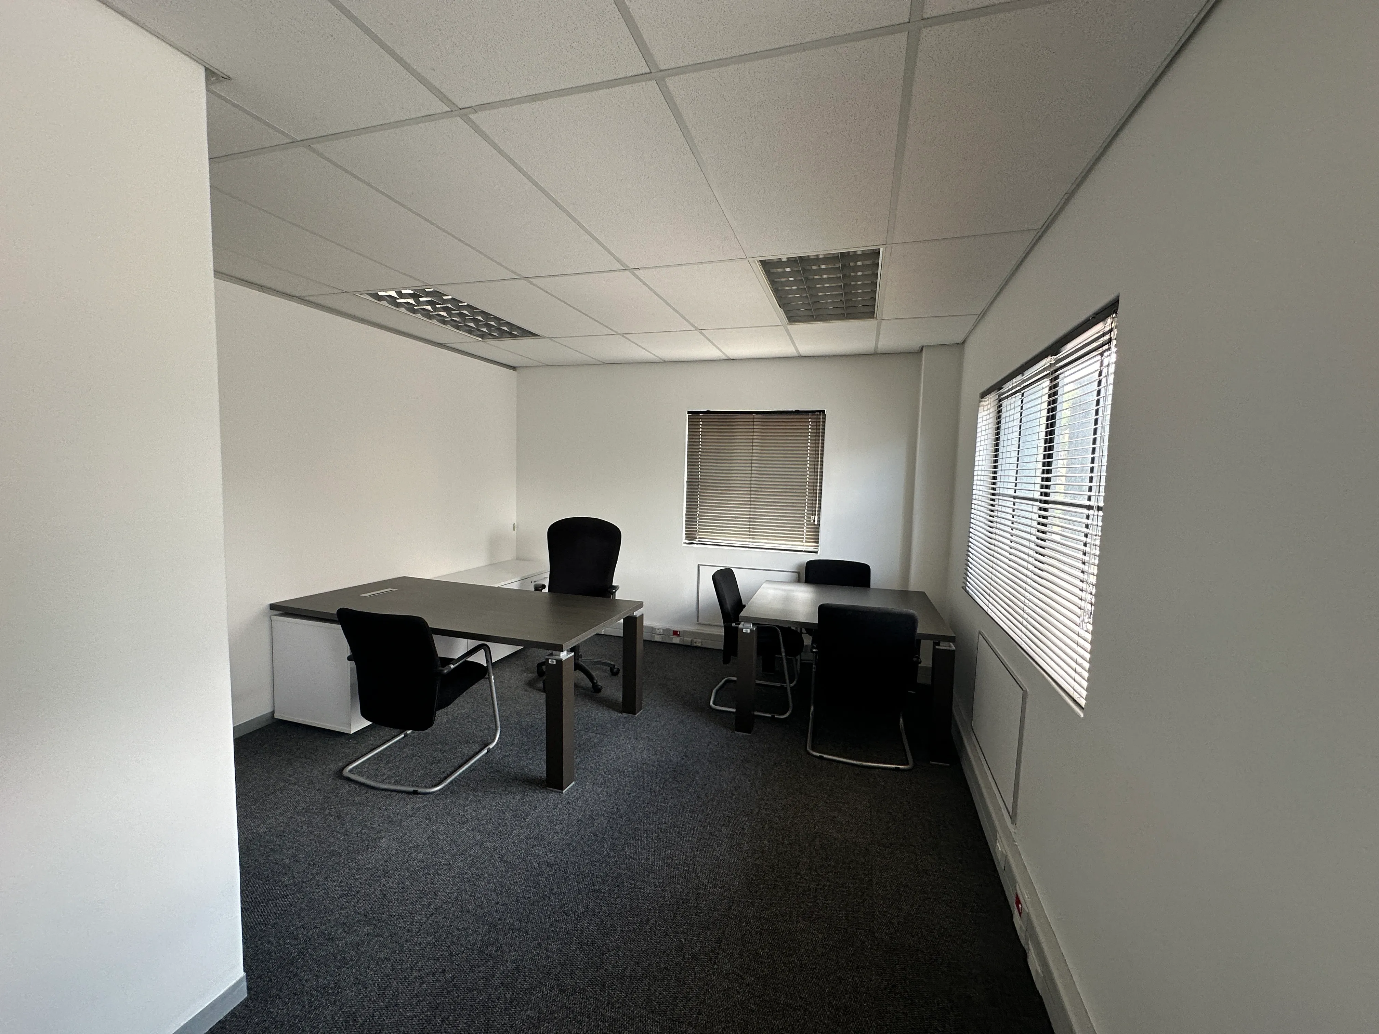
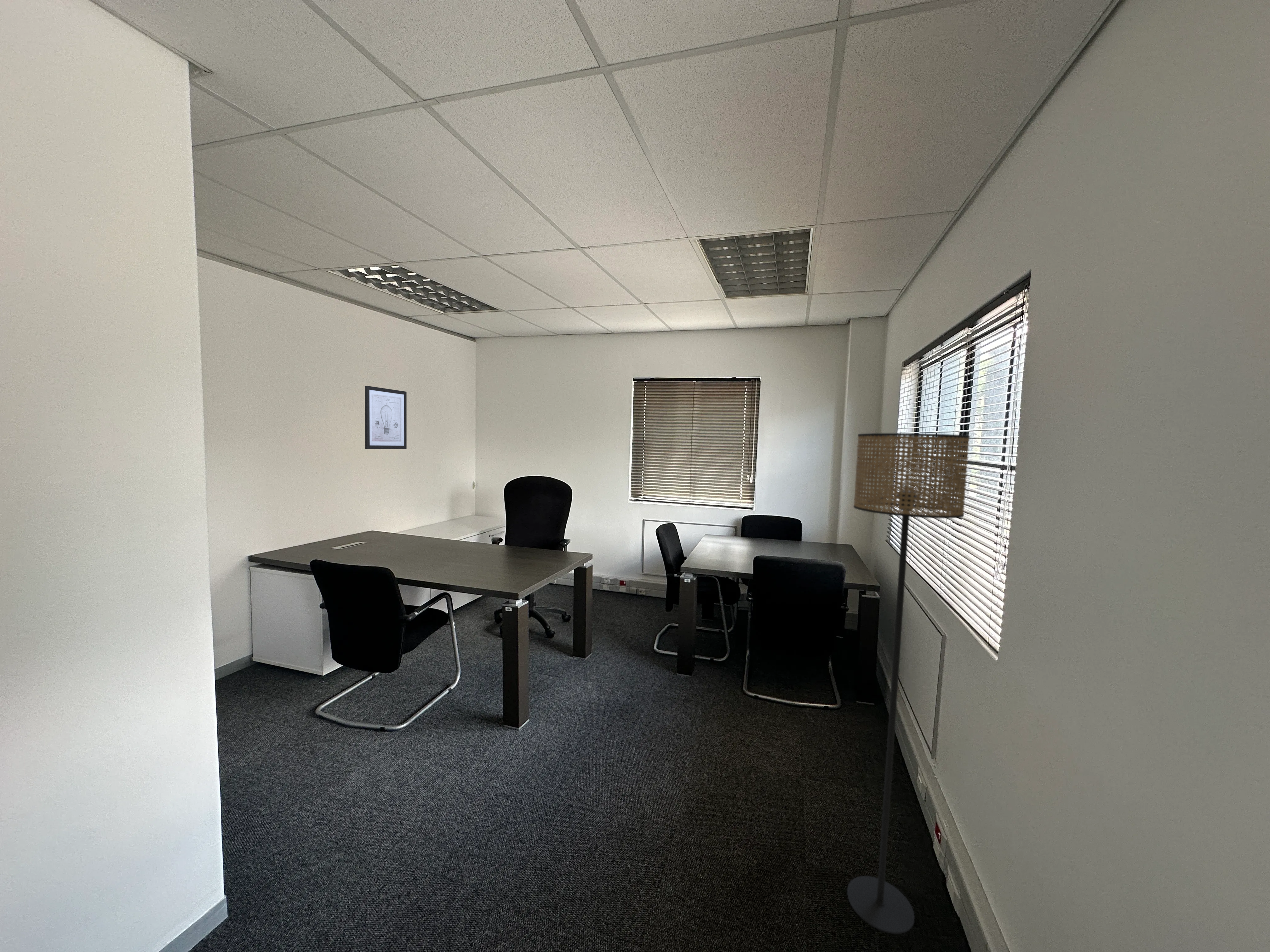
+ wall art [364,385,407,449]
+ floor lamp [847,433,970,934]
